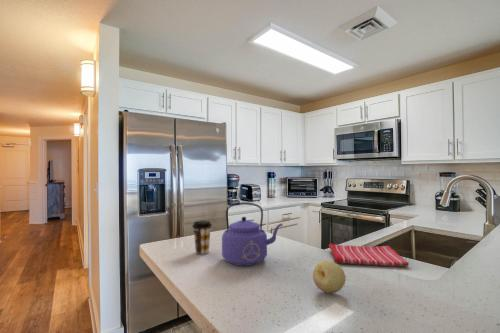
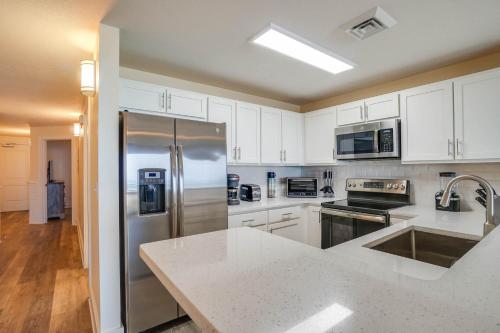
- coffee cup [191,220,213,255]
- dish towel [328,243,410,267]
- kettle [221,201,284,267]
- fruit [312,260,347,294]
